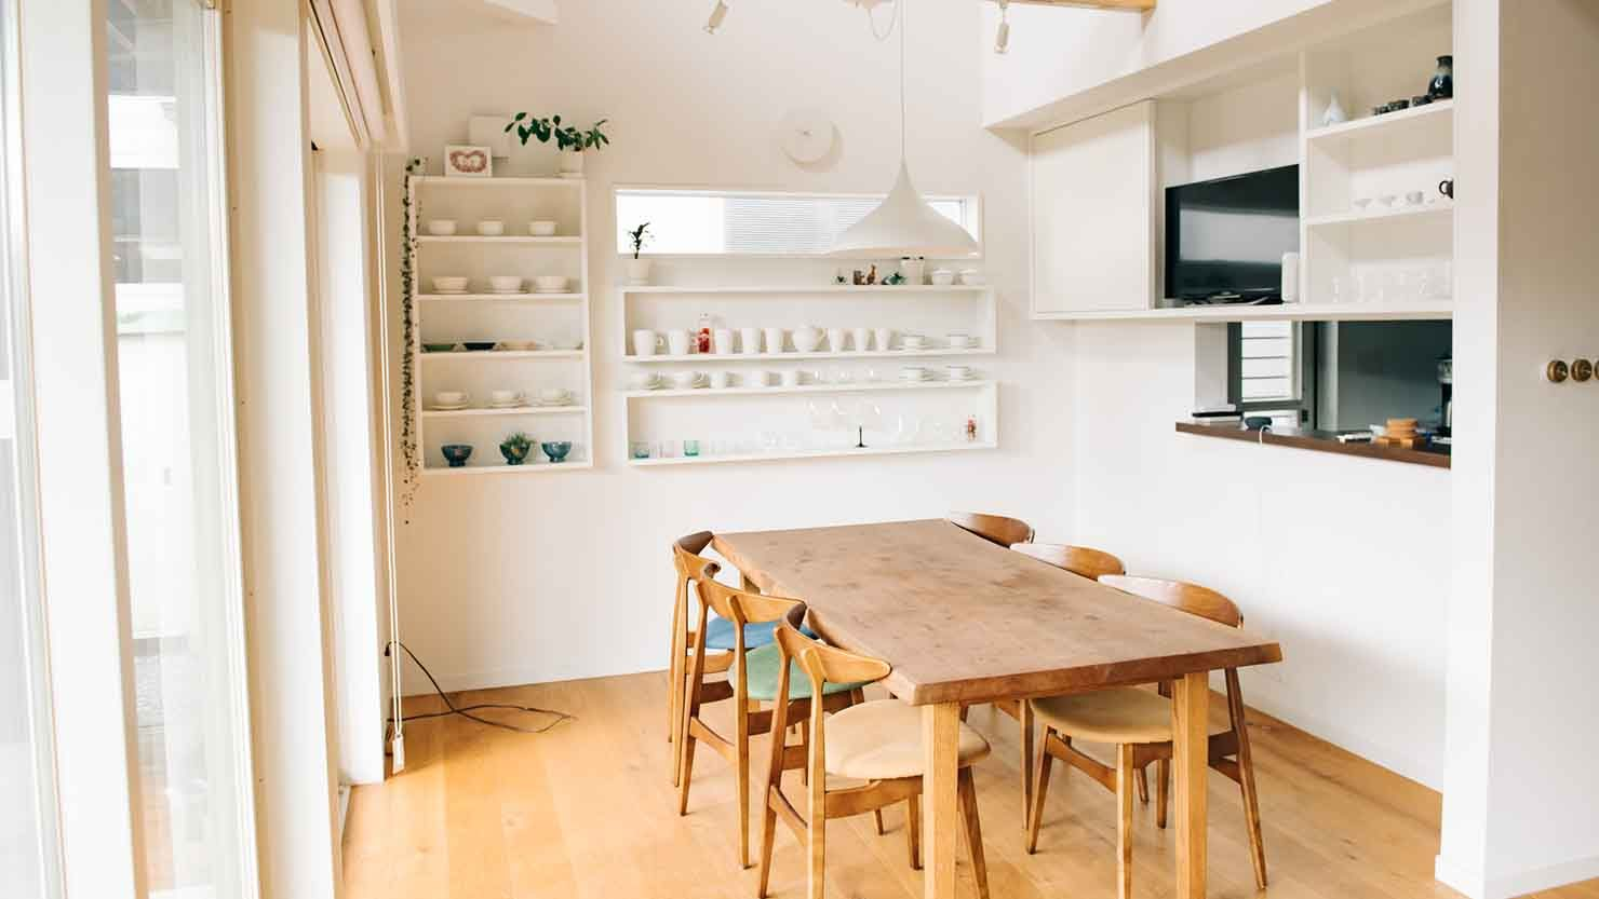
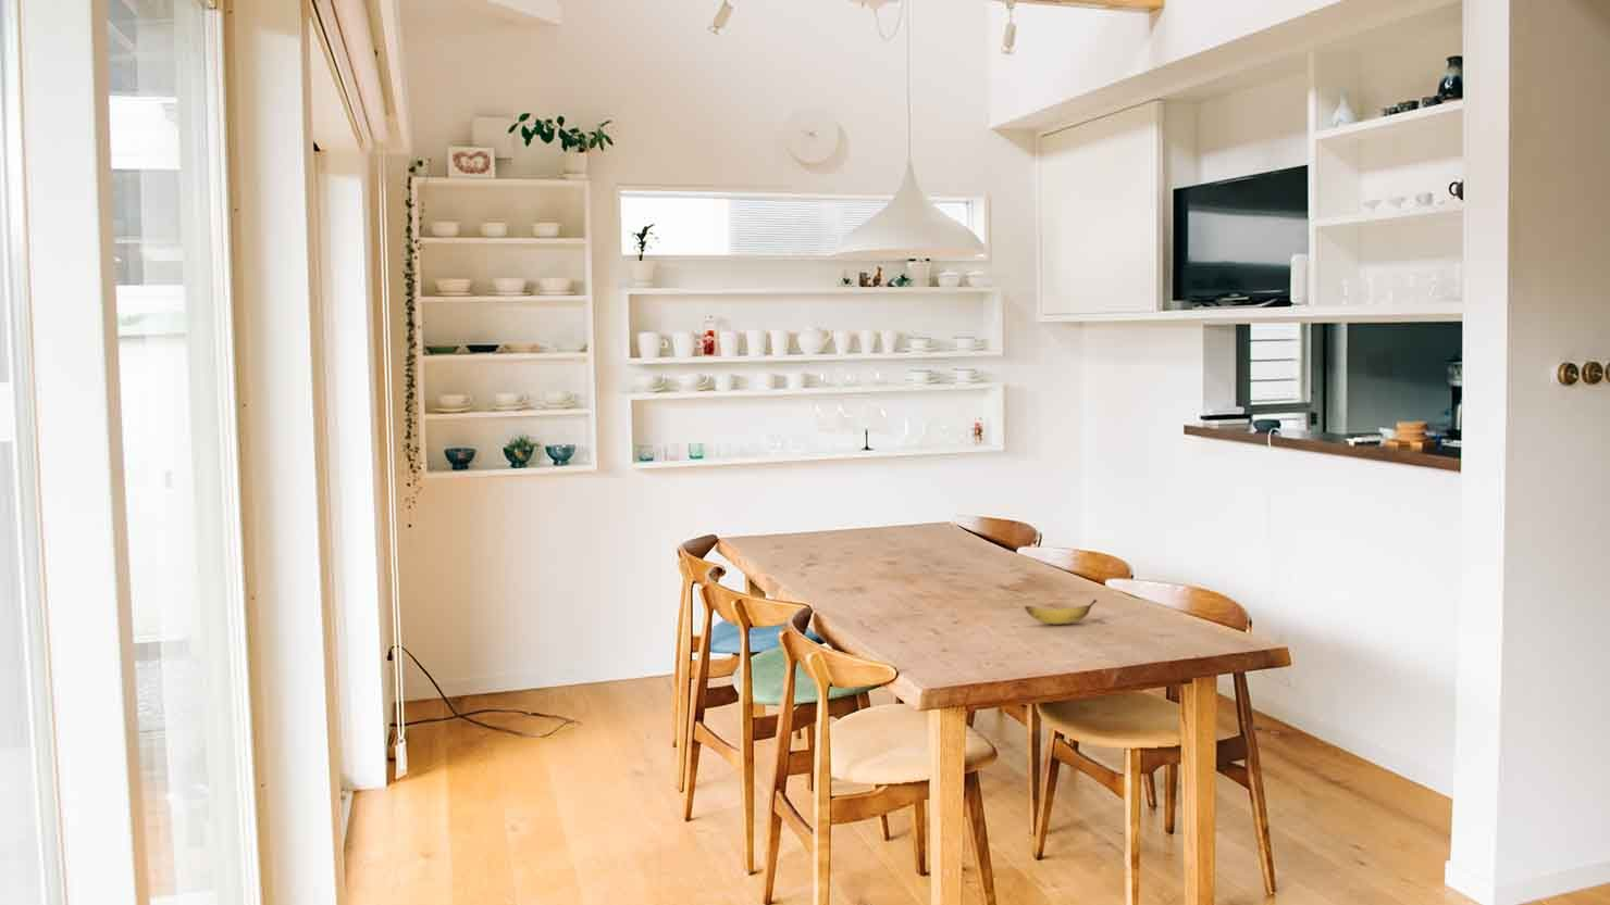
+ banana [1024,598,1099,625]
